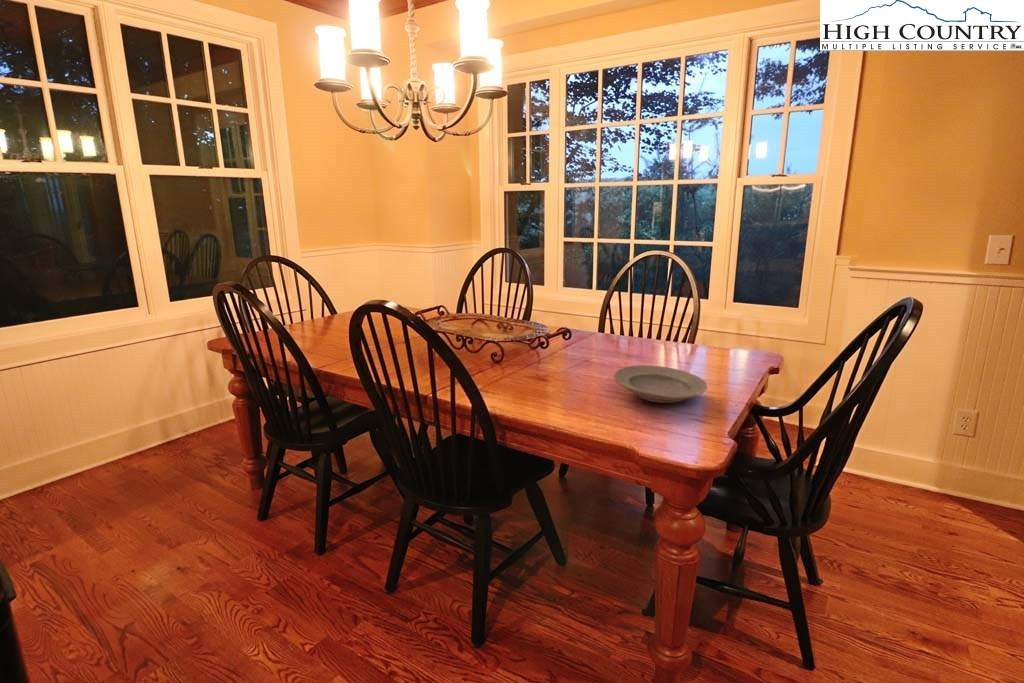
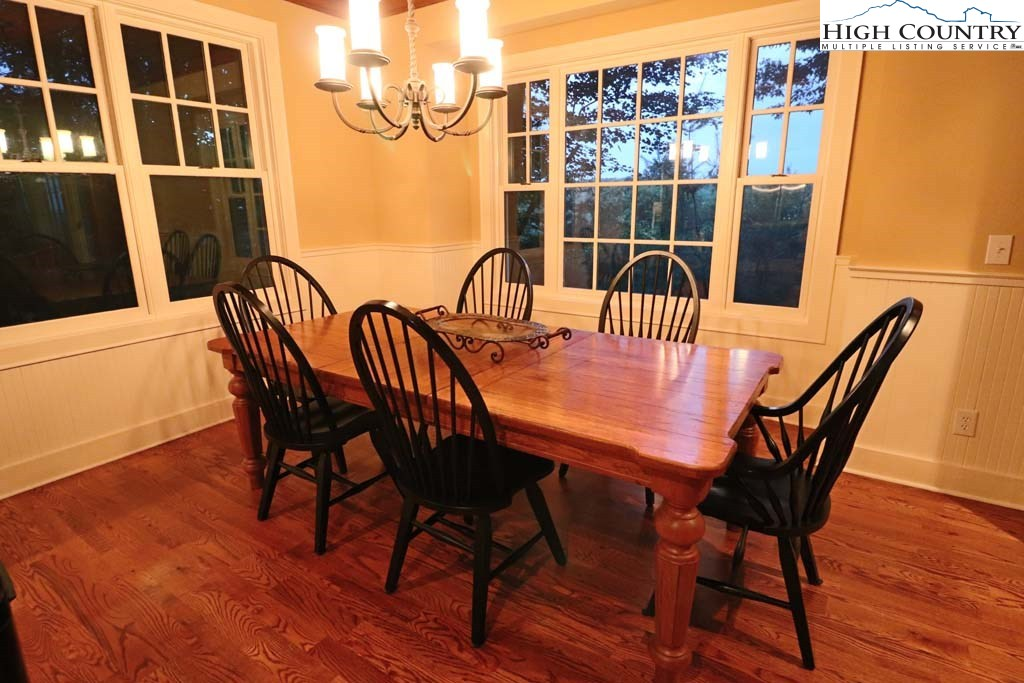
- plate [613,364,708,404]
